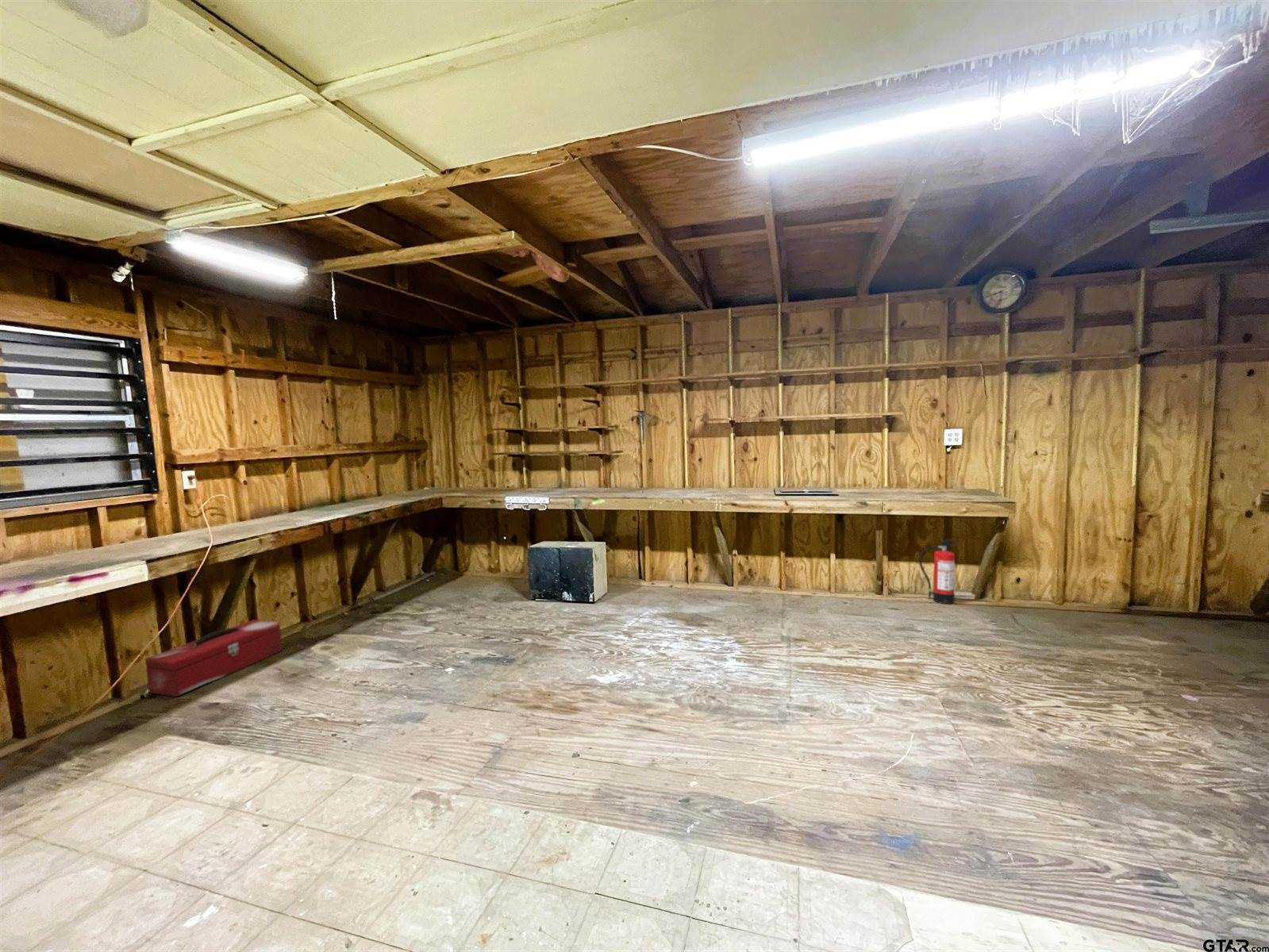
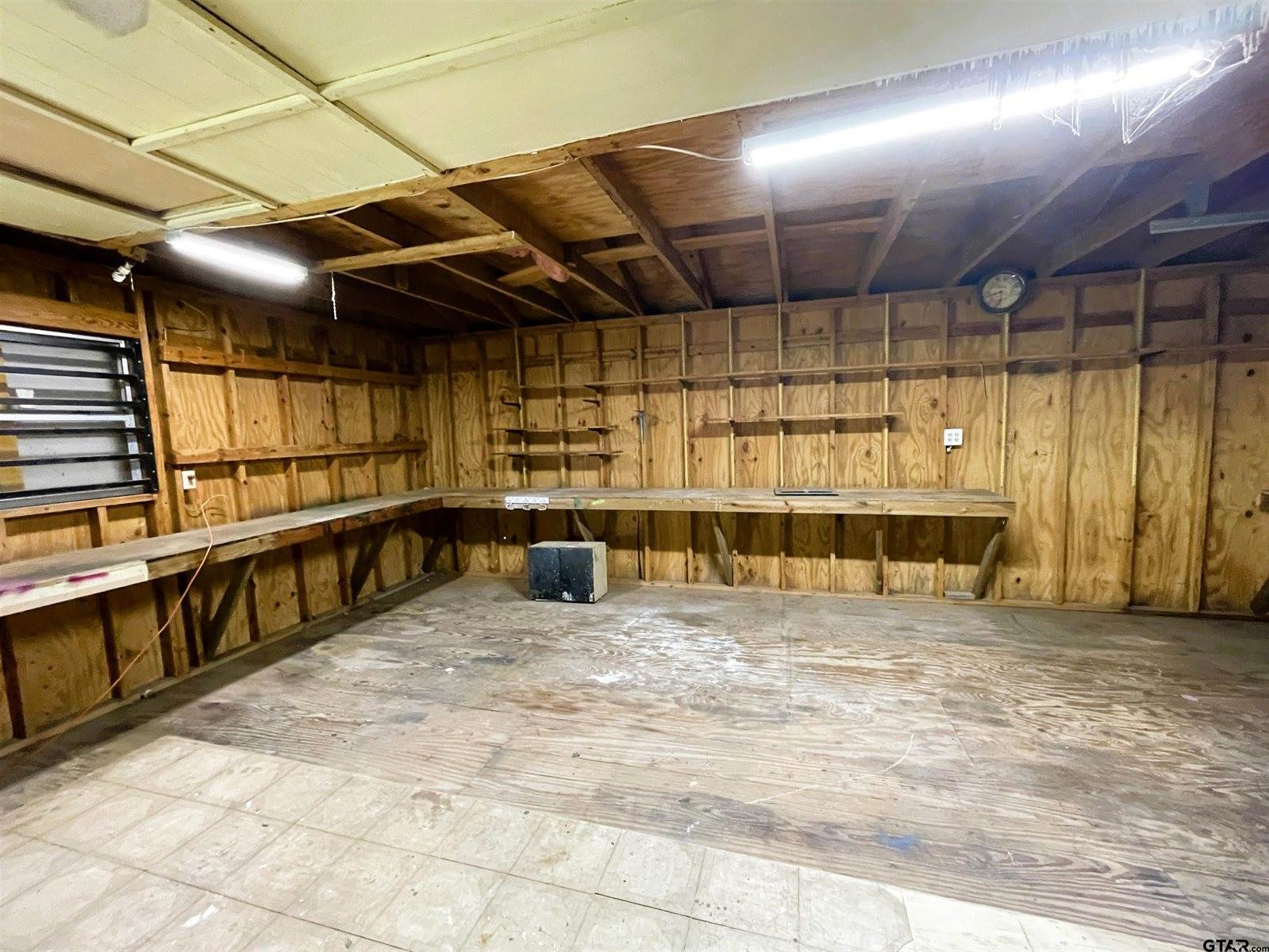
- toolbox [144,619,283,697]
- fire extinguisher [918,538,961,605]
